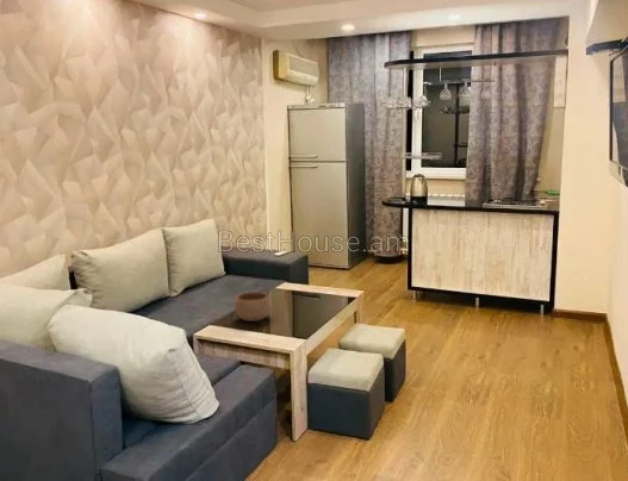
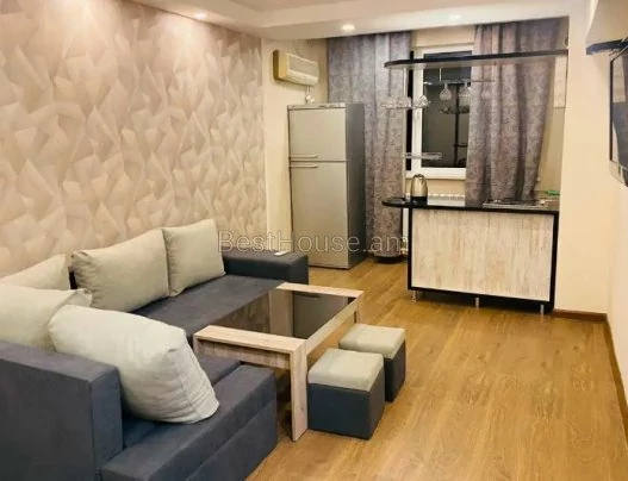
- bowl [234,291,272,323]
